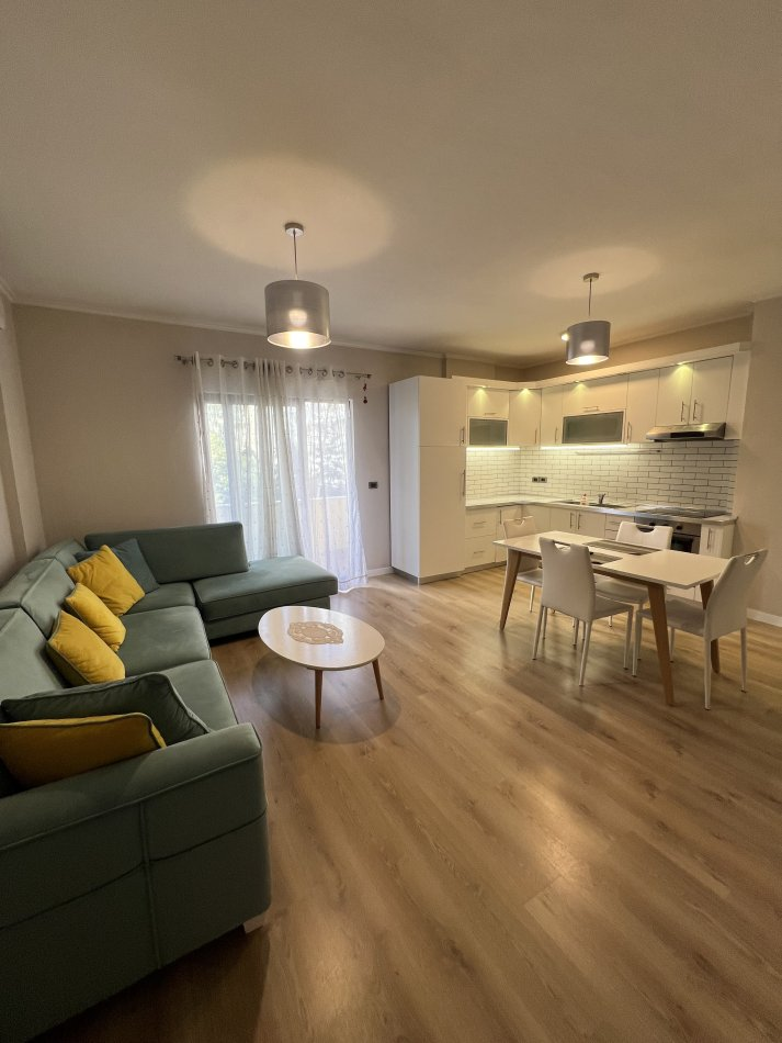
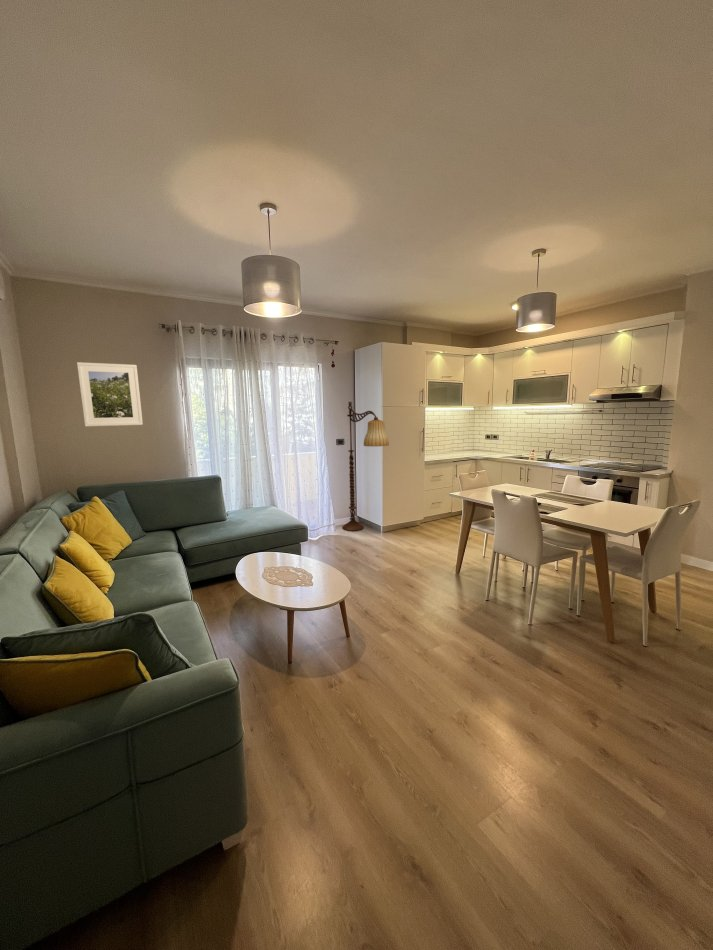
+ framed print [76,361,144,427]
+ floor lamp [341,401,390,532]
